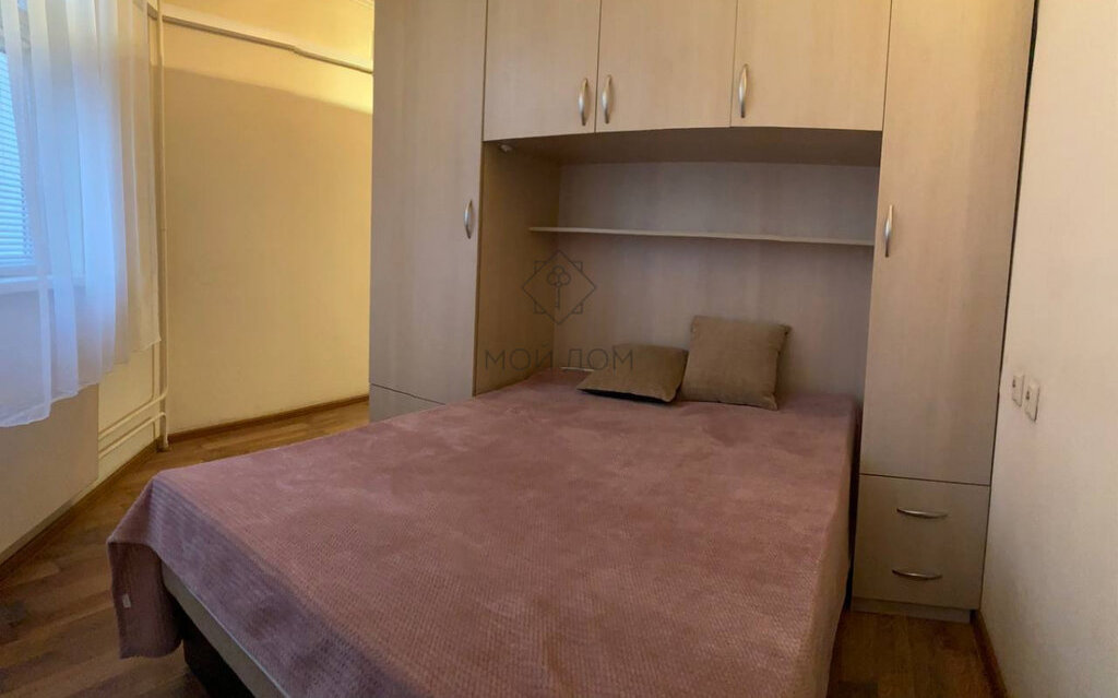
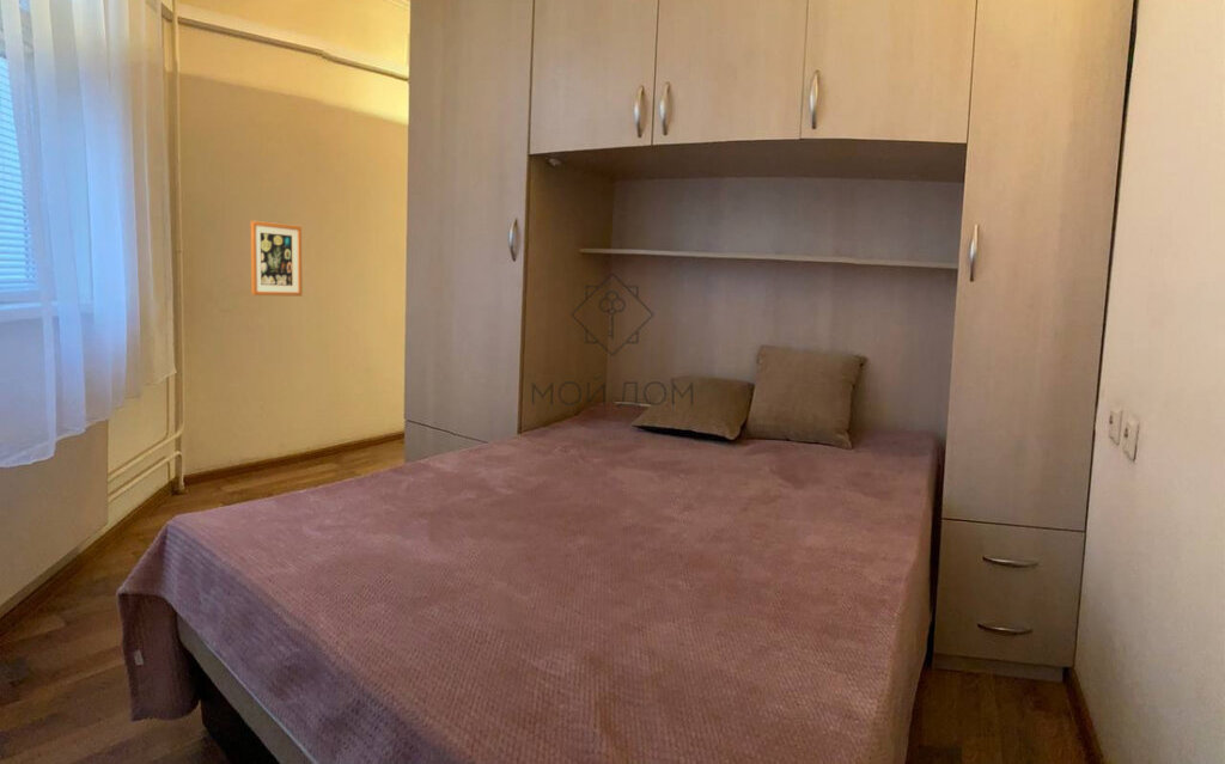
+ wall art [249,220,304,298]
